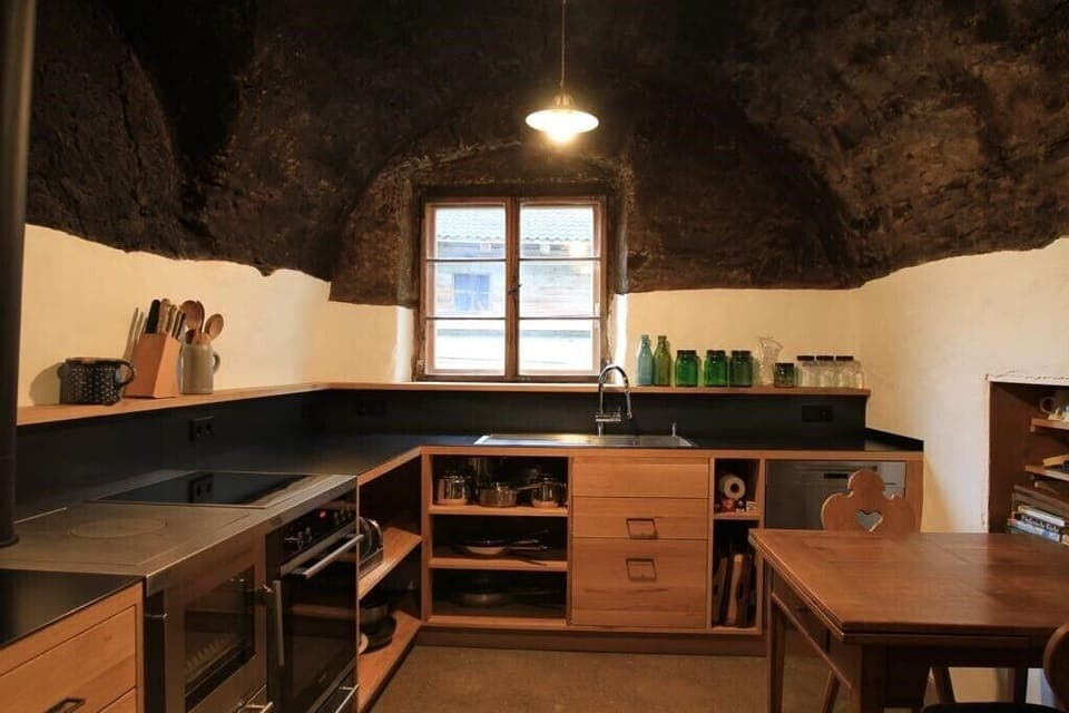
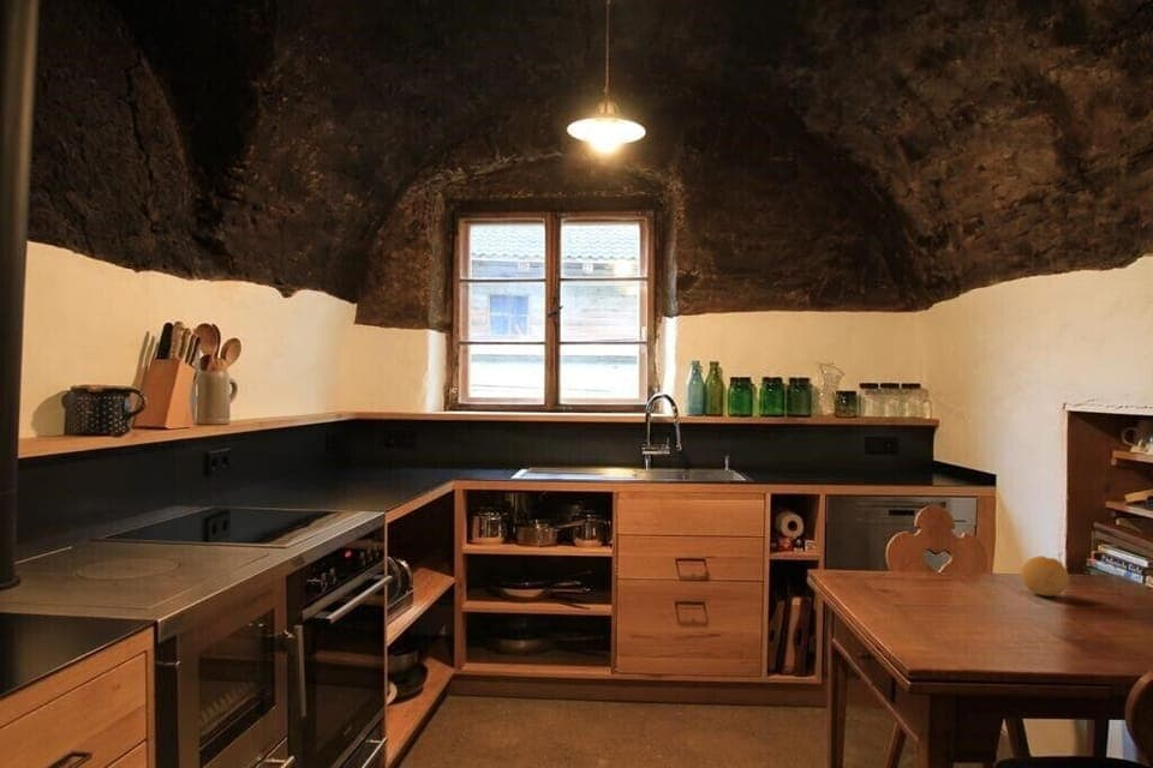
+ fruit [1020,556,1070,598]
